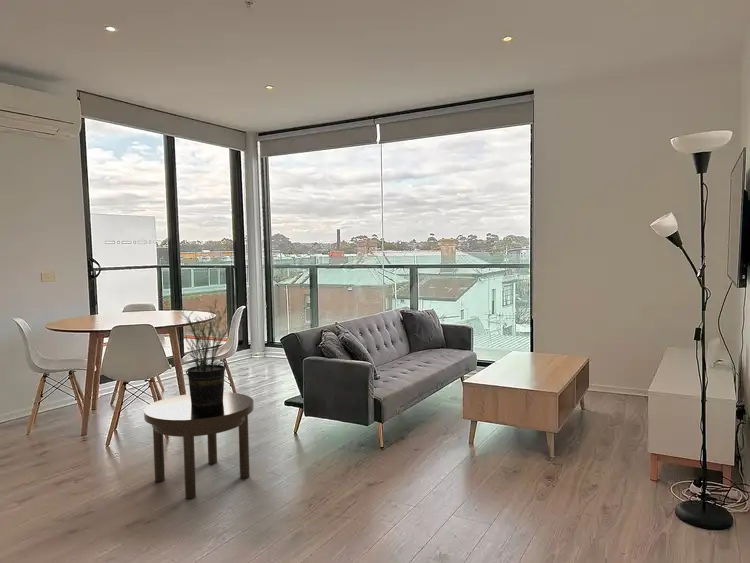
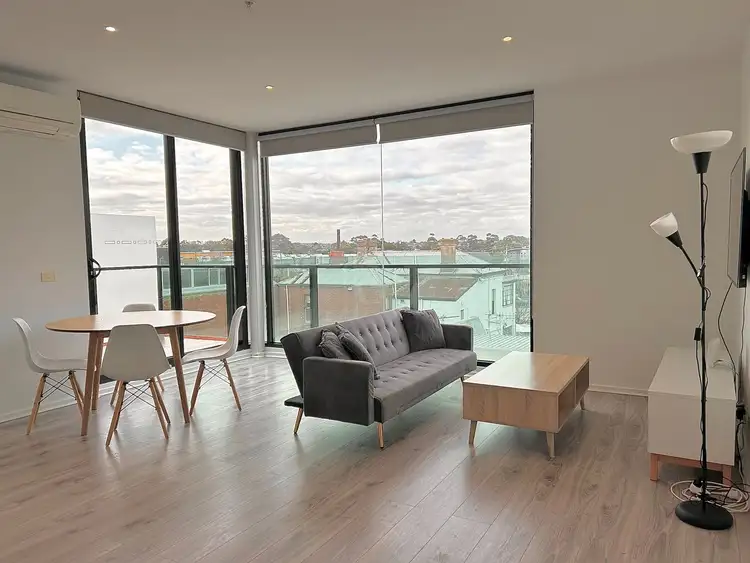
- side table [143,391,255,499]
- potted plant [173,298,237,406]
